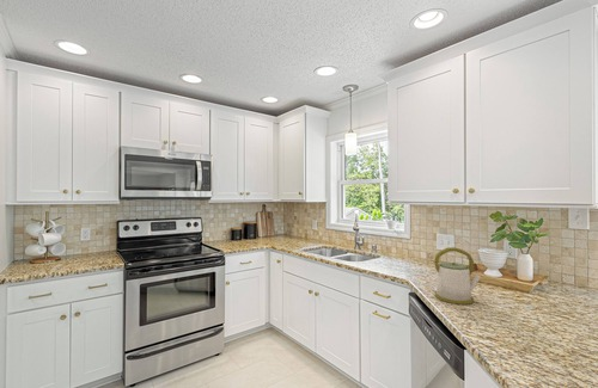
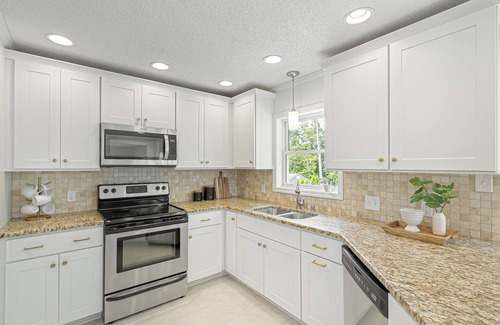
- kettle [433,246,483,306]
